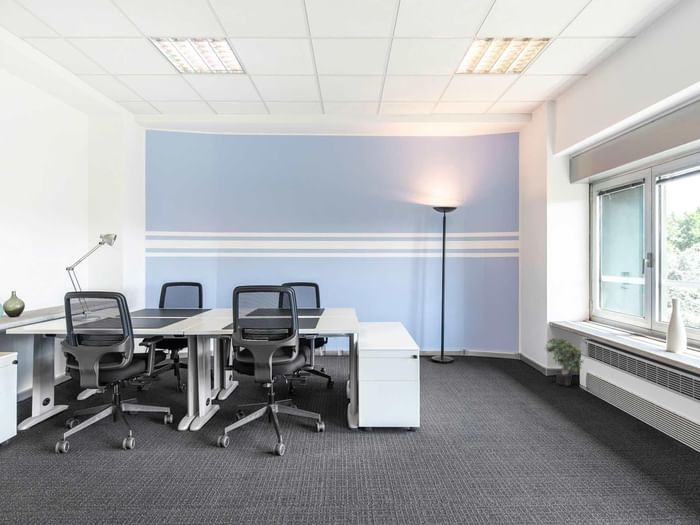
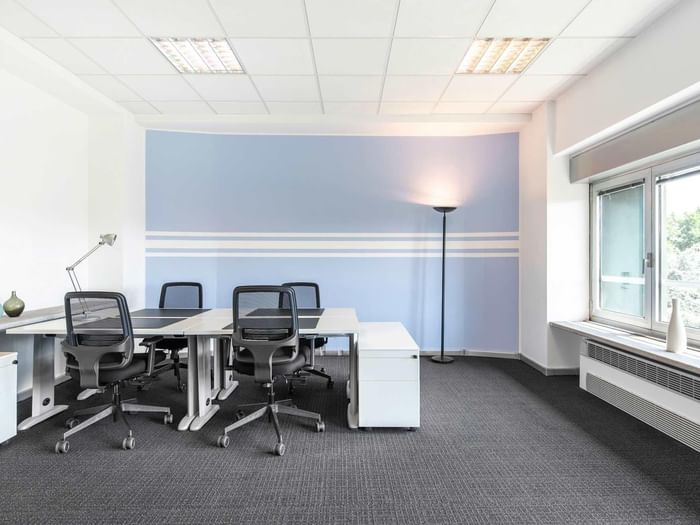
- potted plant [543,336,584,387]
